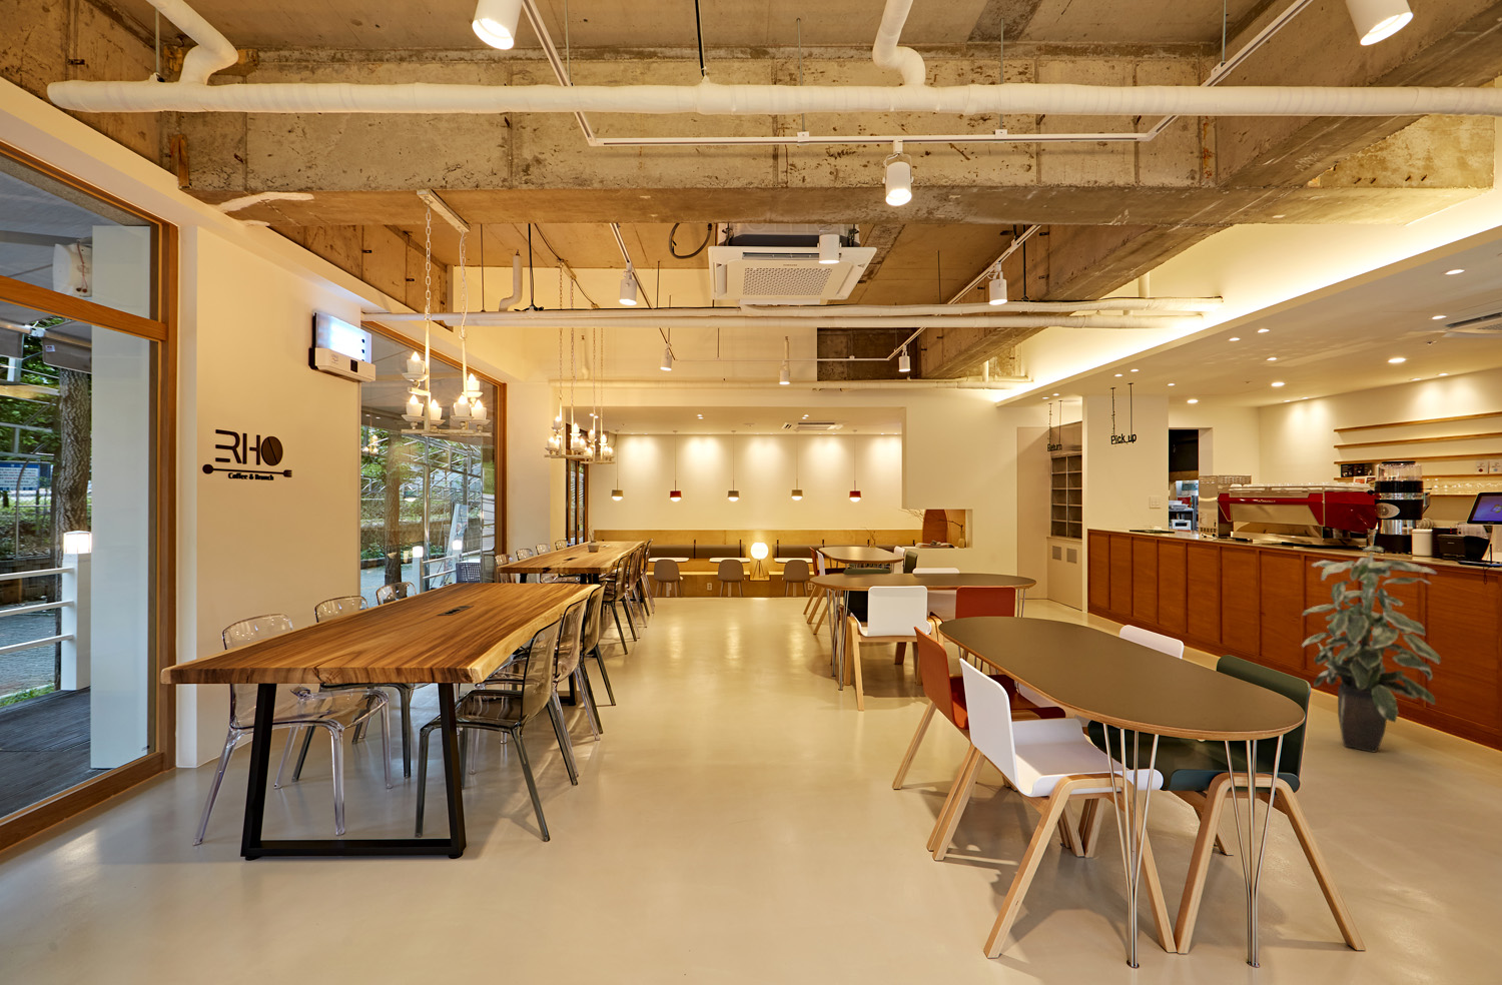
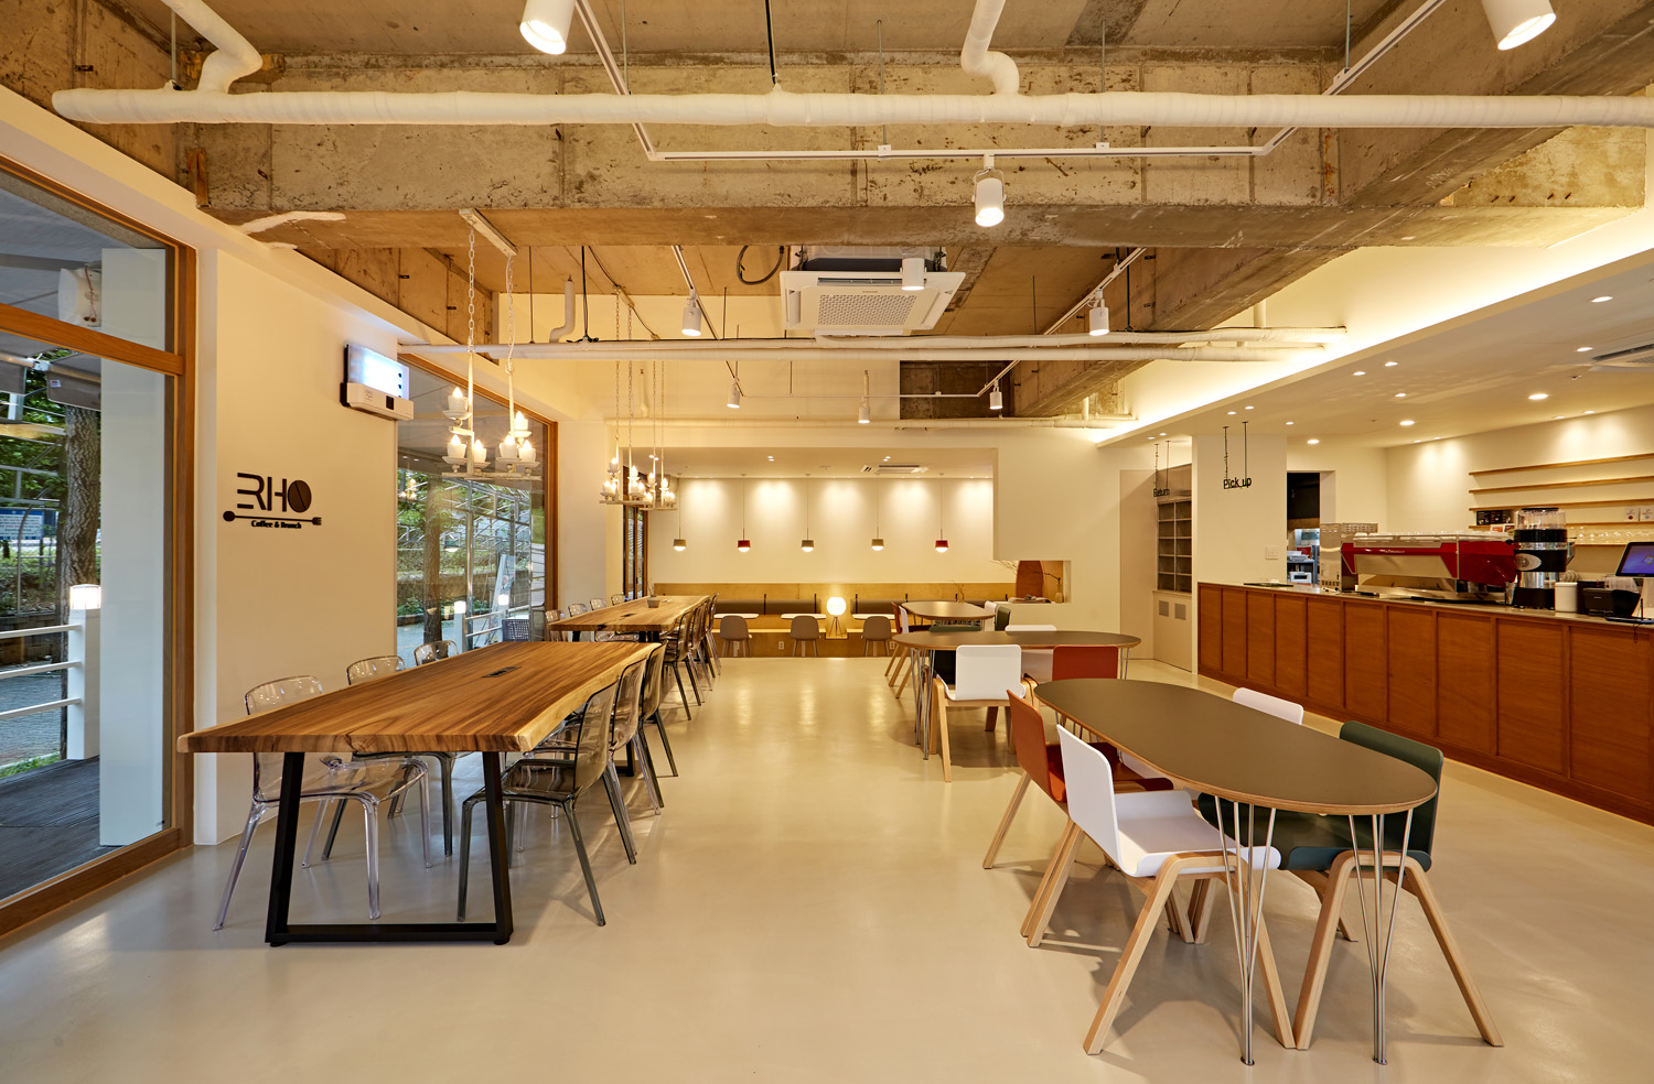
- indoor plant [1301,545,1442,754]
